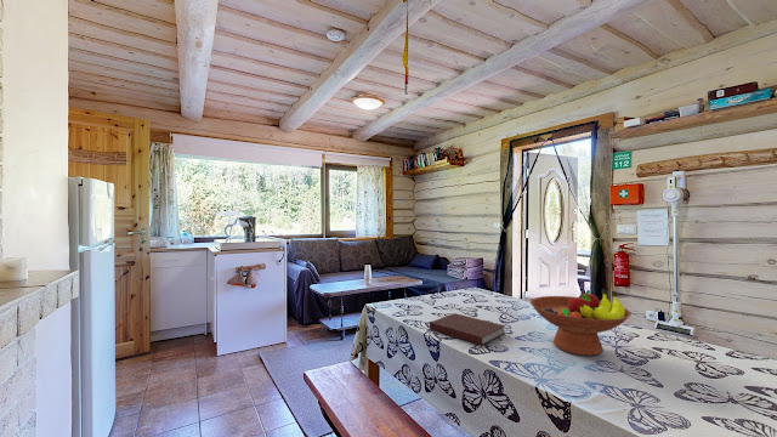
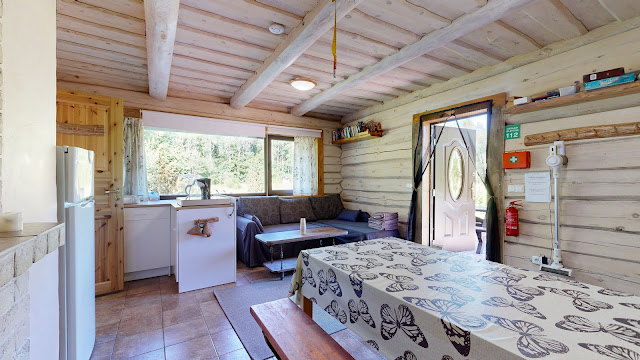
- fruit bowl [529,288,633,357]
- notebook [429,312,506,347]
